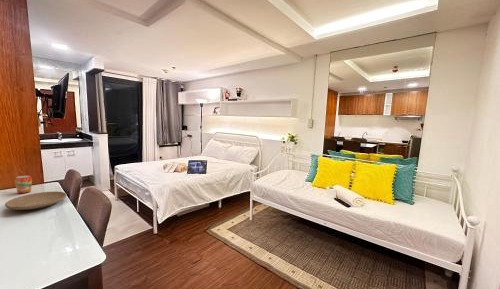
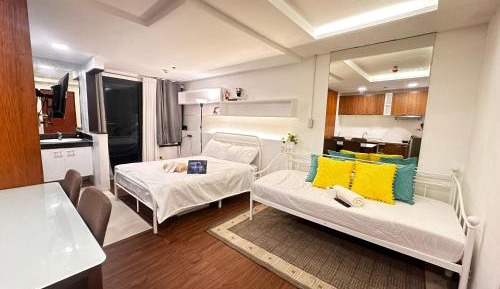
- beverage can [14,175,33,194]
- plate [4,190,68,211]
